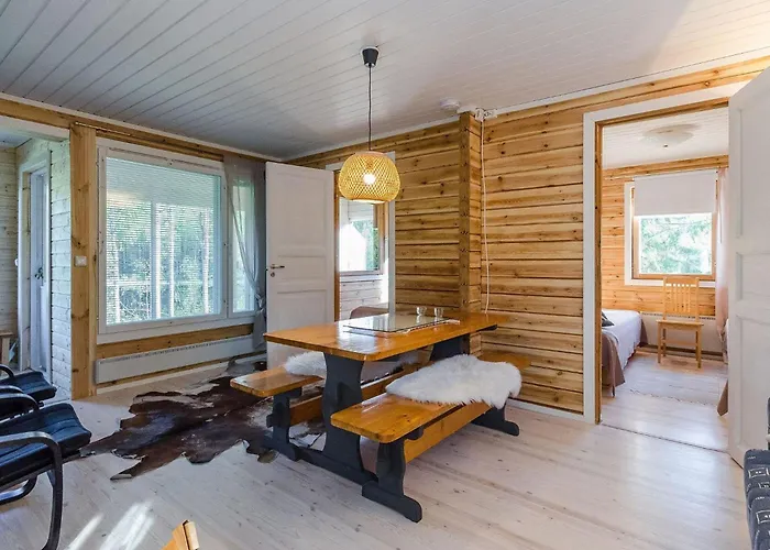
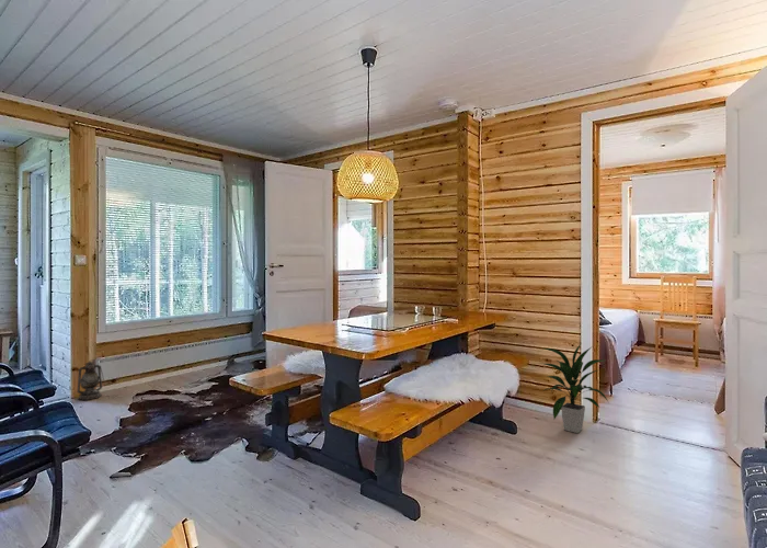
+ lantern [76,359,105,401]
+ indoor plant [537,343,611,434]
